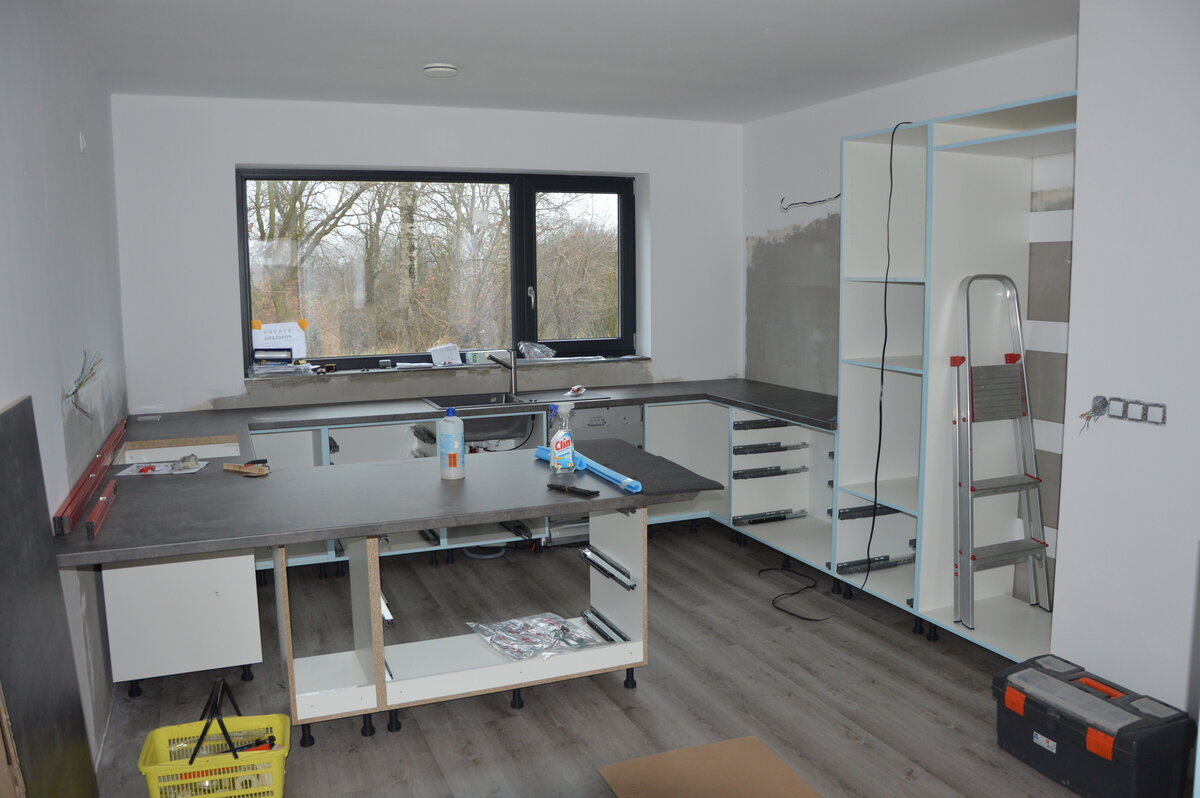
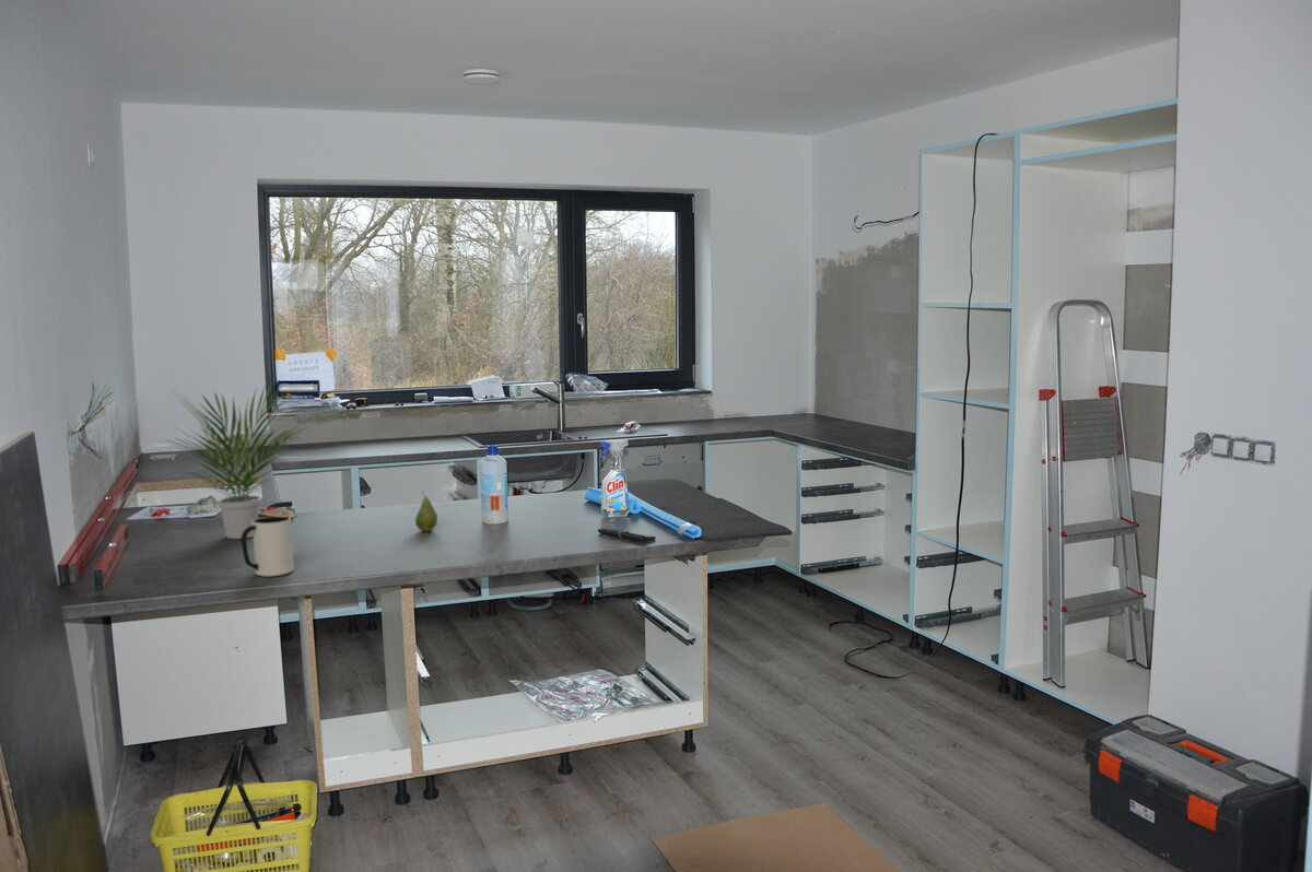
+ pitcher [239,516,294,578]
+ fruit [414,491,438,532]
+ potted plant [163,381,307,540]
